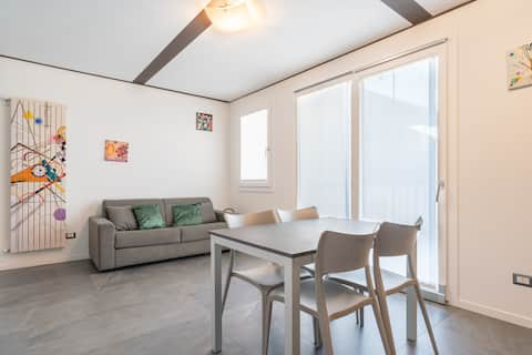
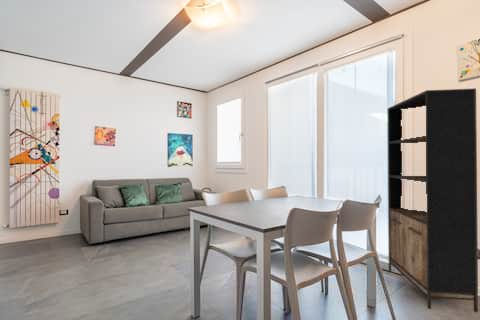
+ bookshelf [387,87,479,313]
+ wall art [166,132,194,168]
